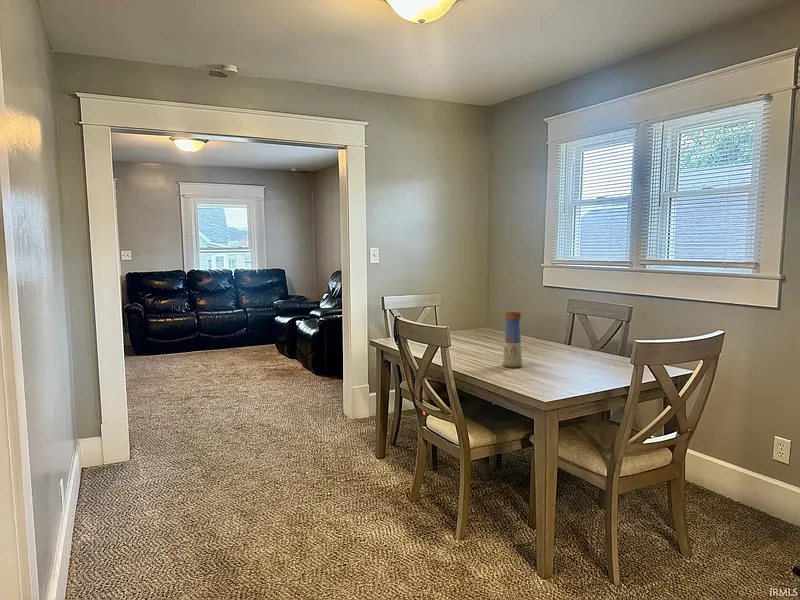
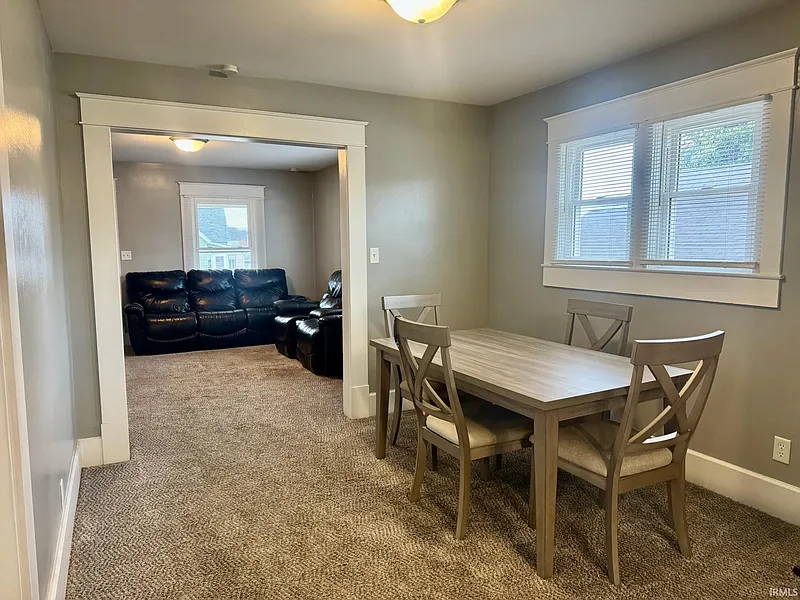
- vase [502,311,523,369]
